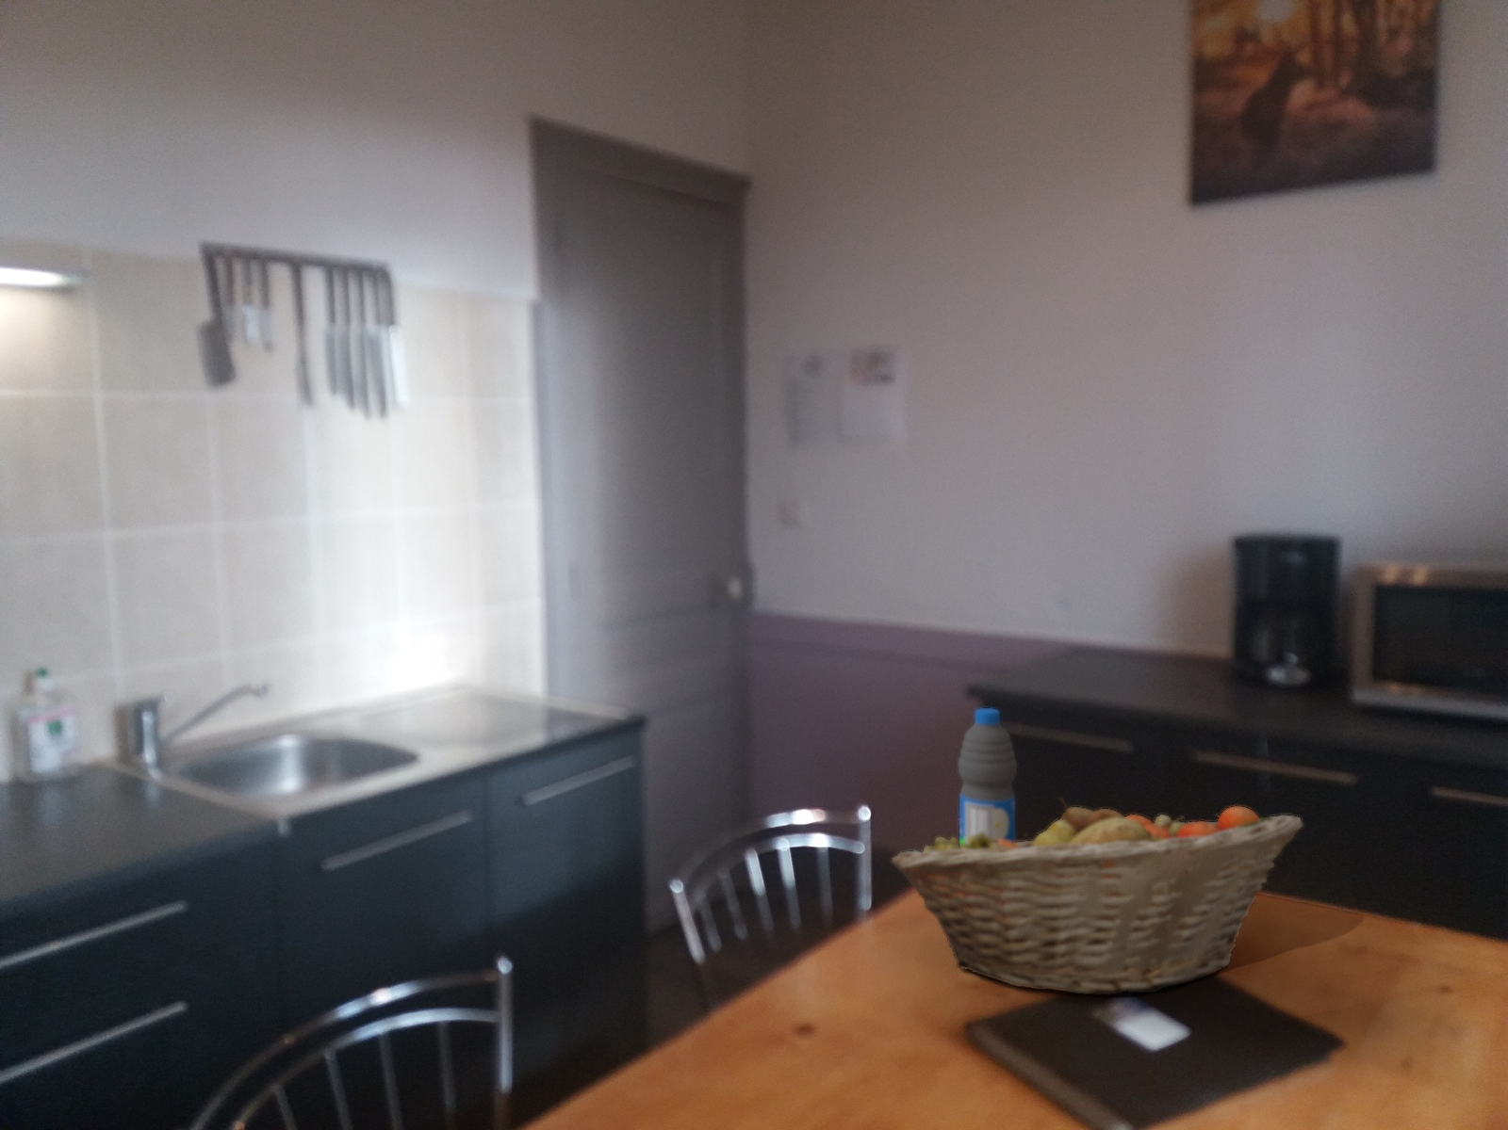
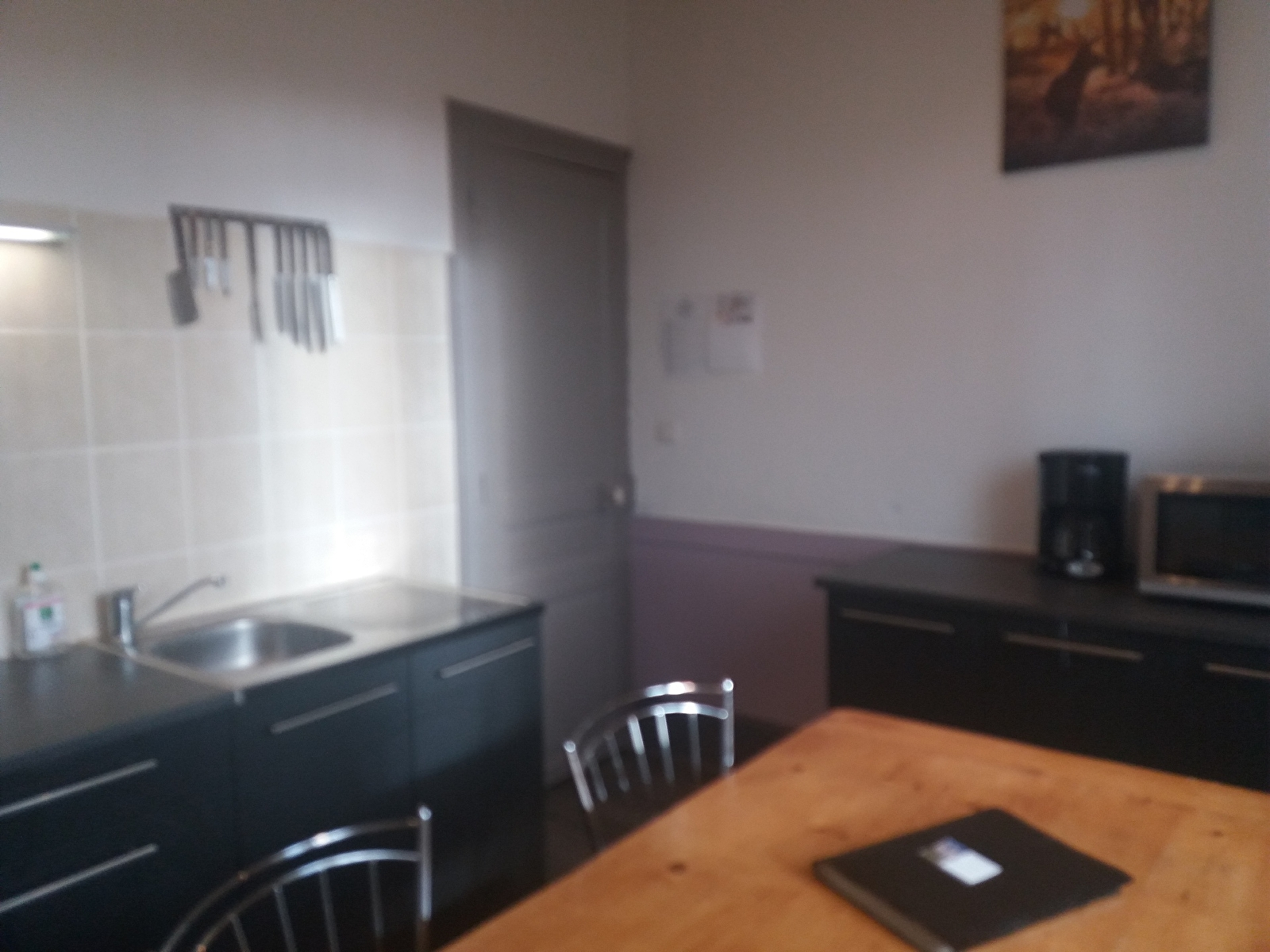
- fruit basket [889,796,1304,996]
- water bottle [957,707,1018,846]
